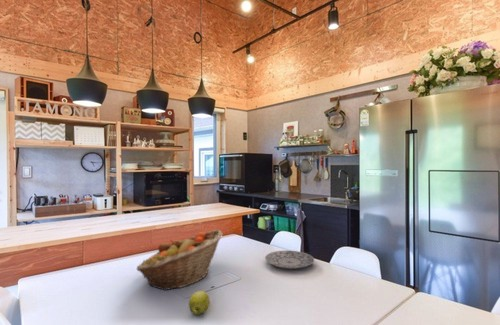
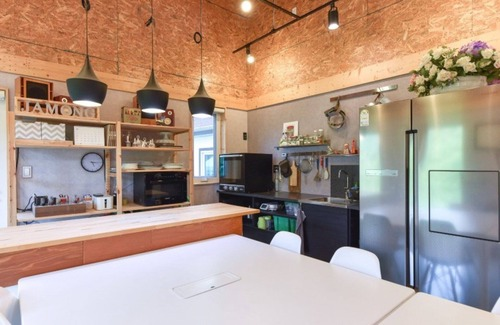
- apple [188,290,211,316]
- plate [264,250,315,270]
- fruit basket [136,229,224,291]
